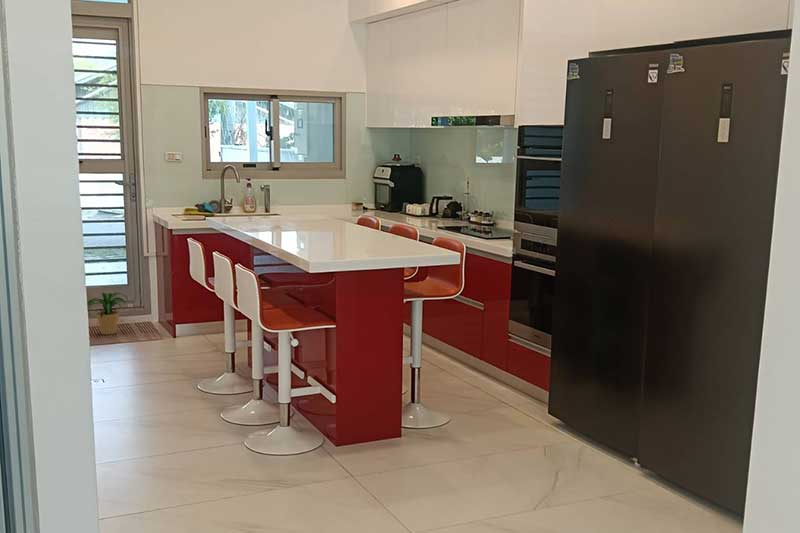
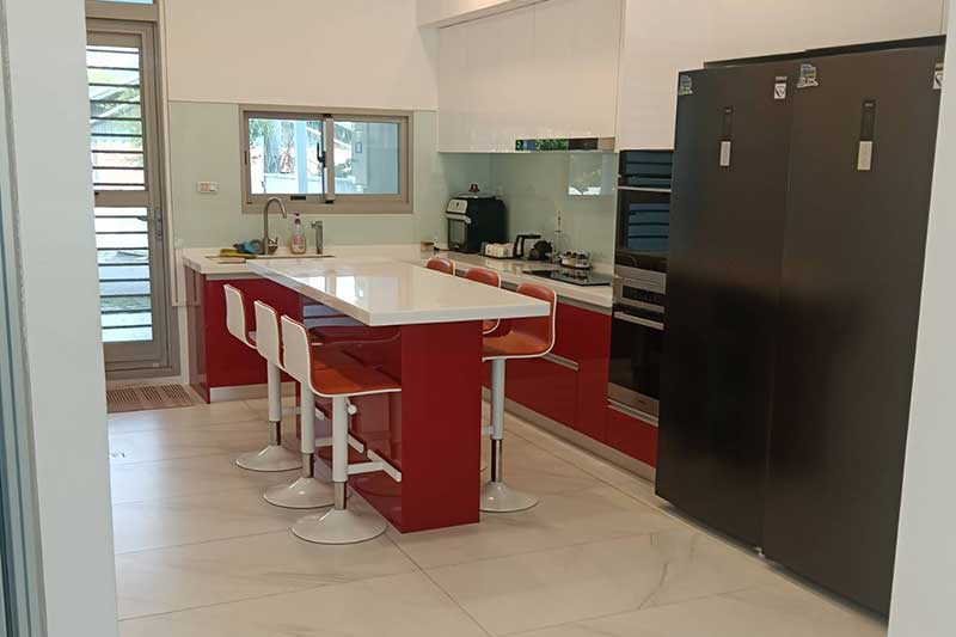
- potted plant [87,292,129,335]
